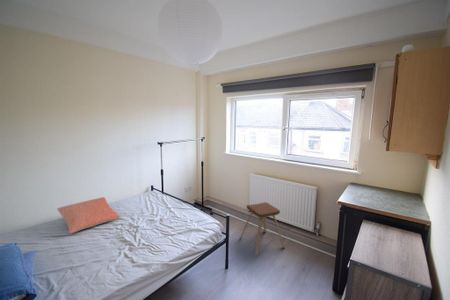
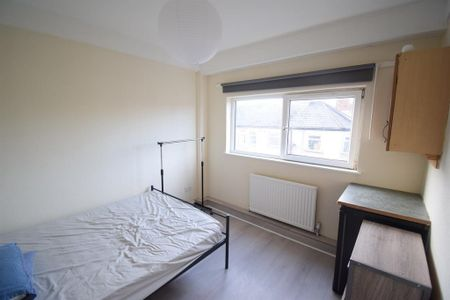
- pillow [56,196,120,235]
- music stool [239,201,286,257]
